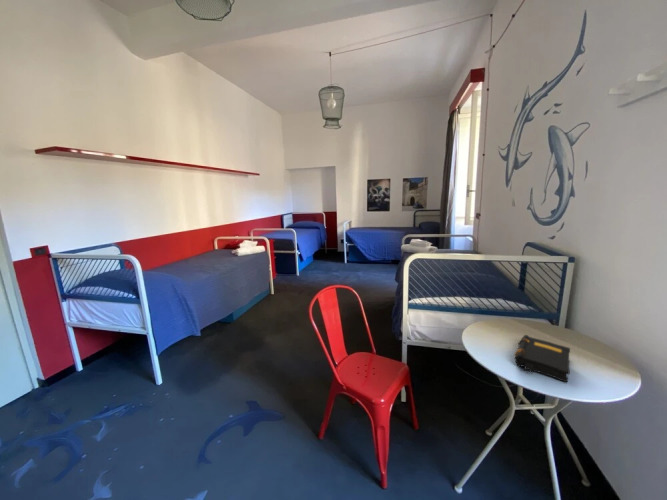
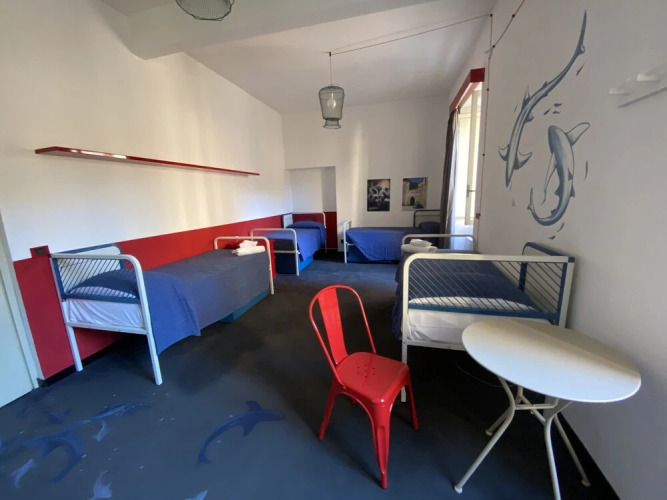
- book [513,334,571,384]
